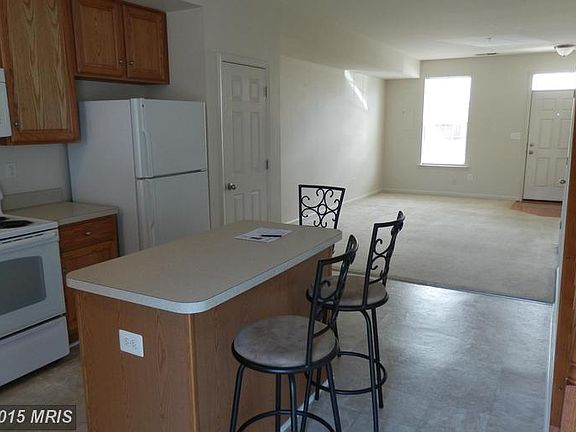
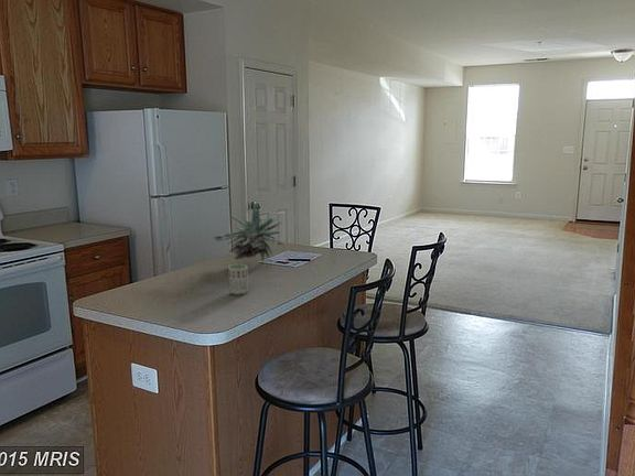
+ cup [227,263,249,296]
+ plant [212,202,289,263]
